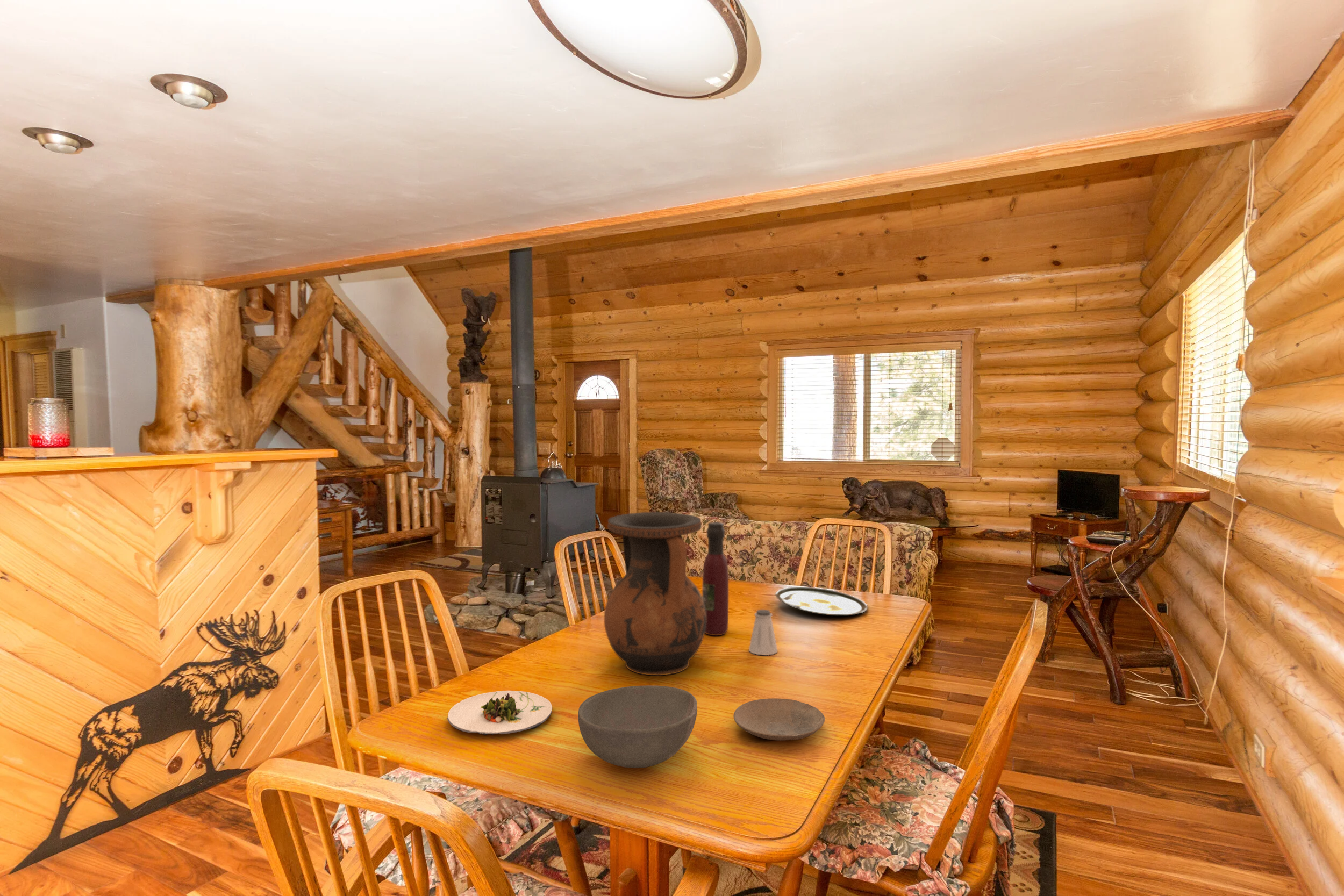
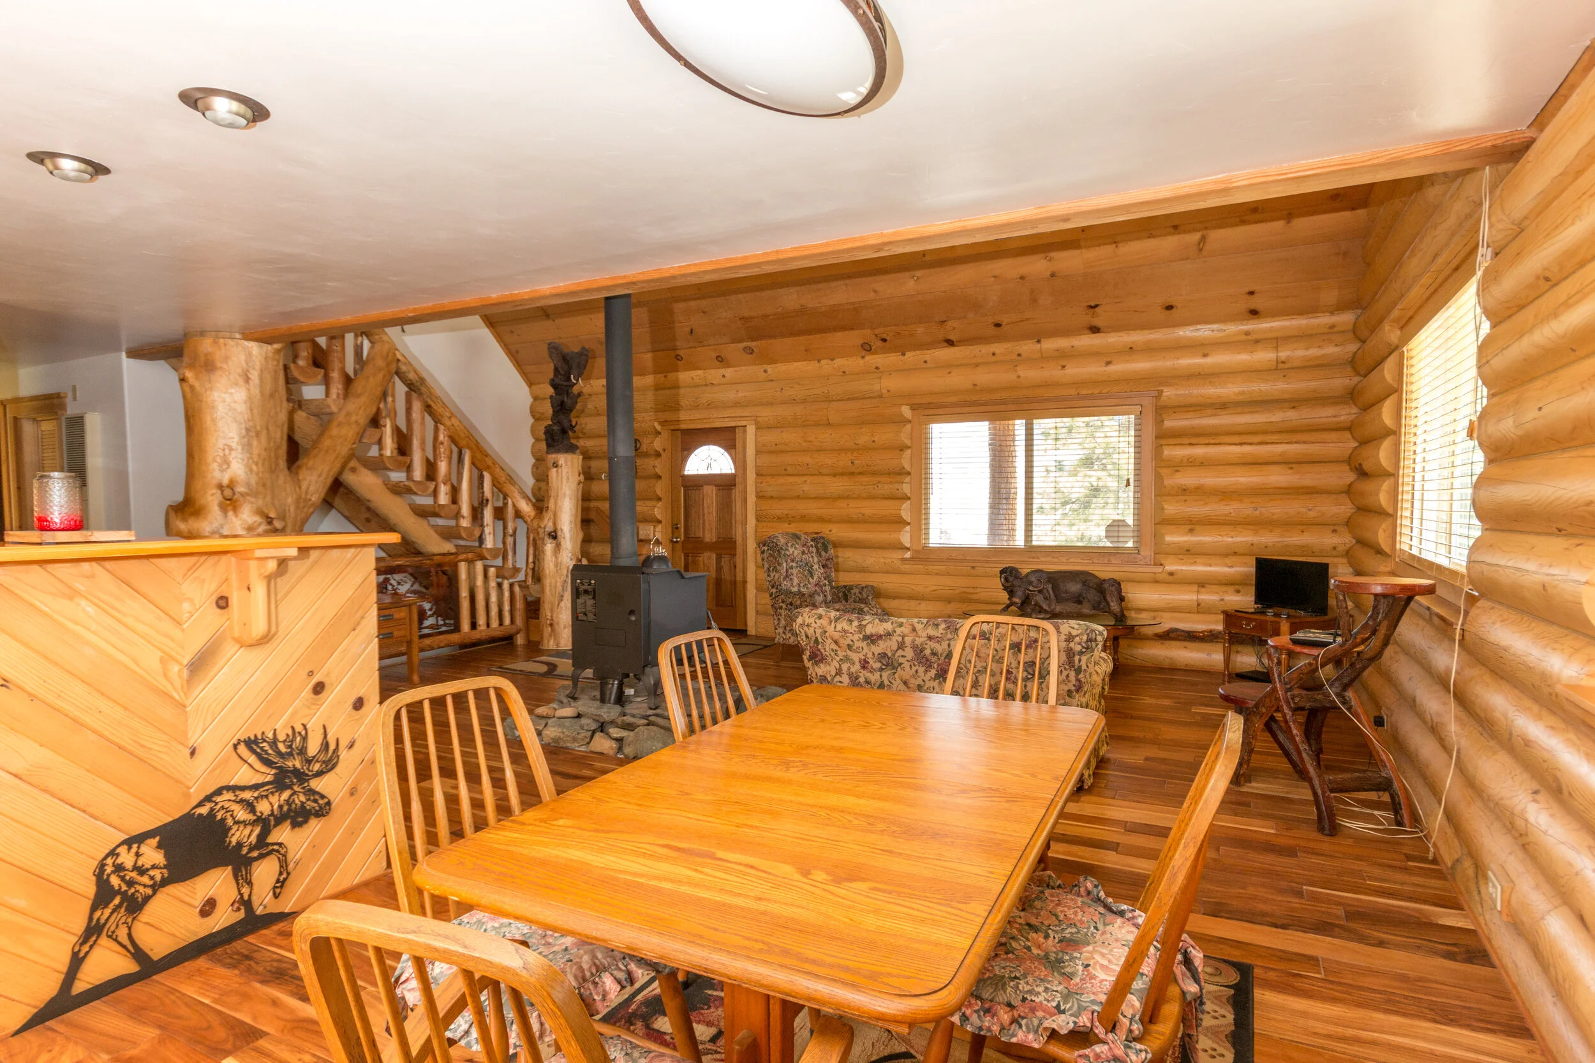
- plate [733,698,825,741]
- bowl [578,685,698,769]
- salad plate [447,690,553,736]
- vase [604,512,706,676]
- saltshaker [748,609,778,656]
- wine bottle [702,522,729,636]
- plate [775,586,868,617]
